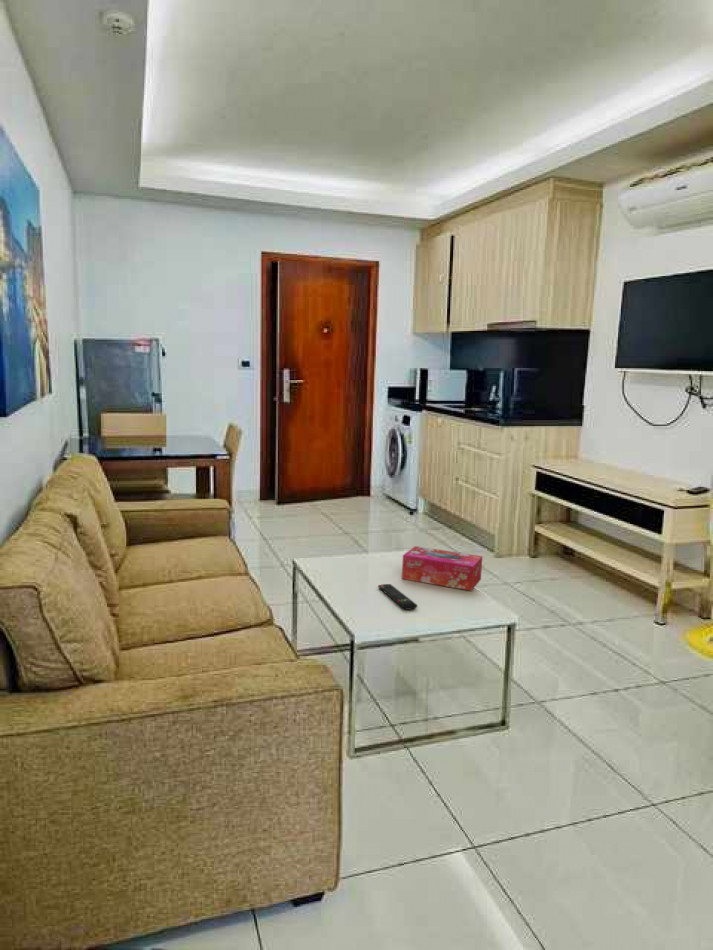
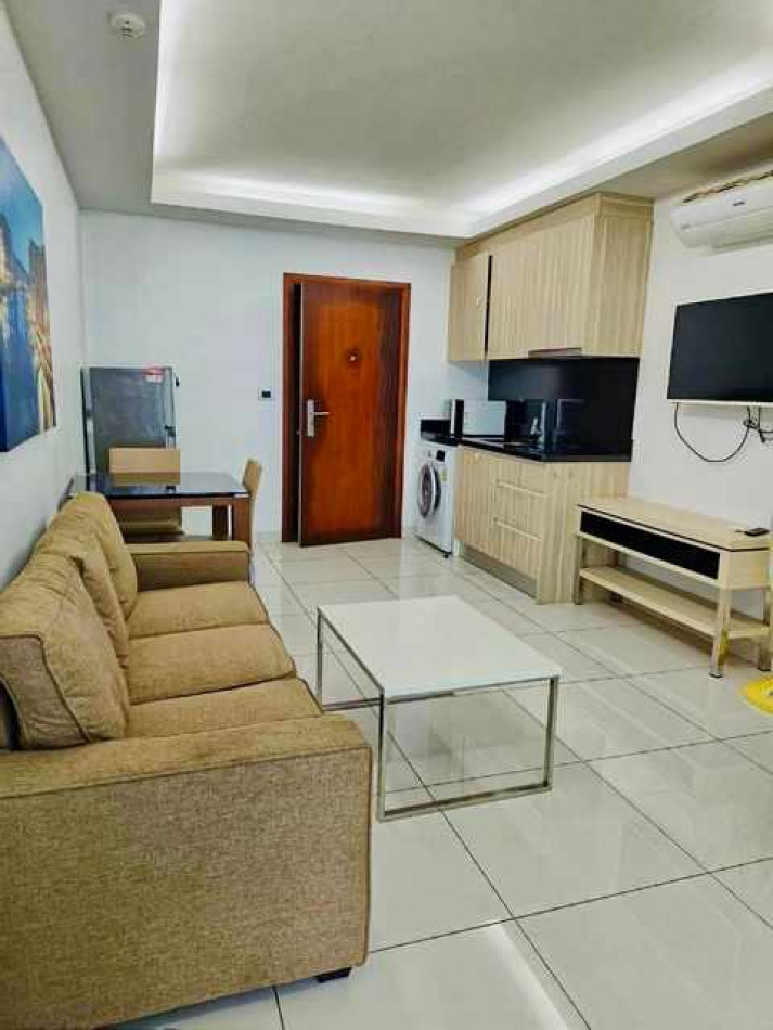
- tissue box [401,545,483,592]
- remote control [377,583,418,611]
